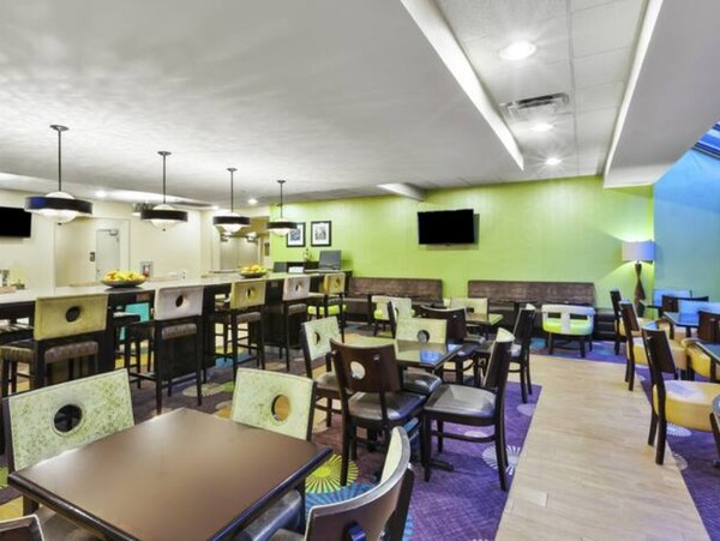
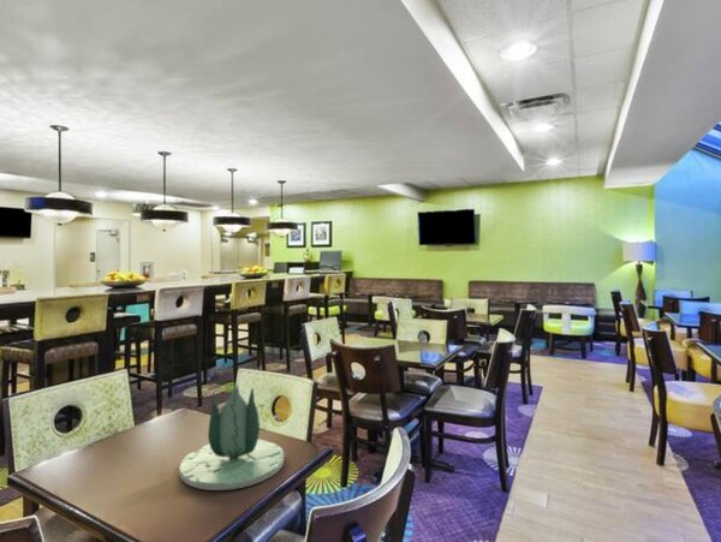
+ succulent plant [178,382,285,492]
